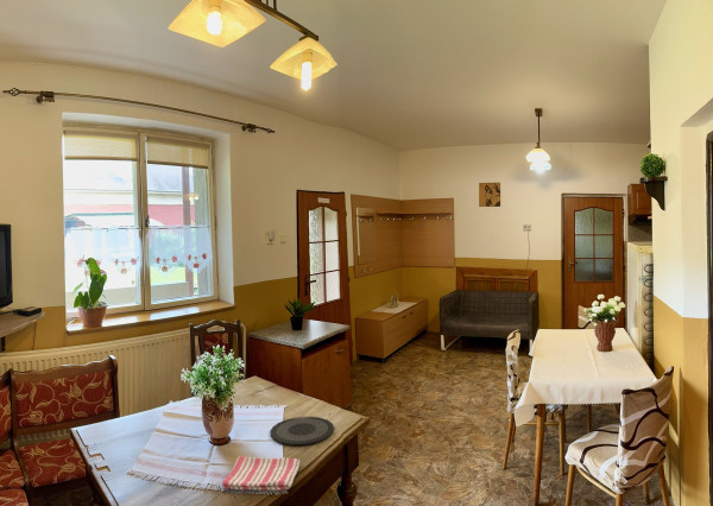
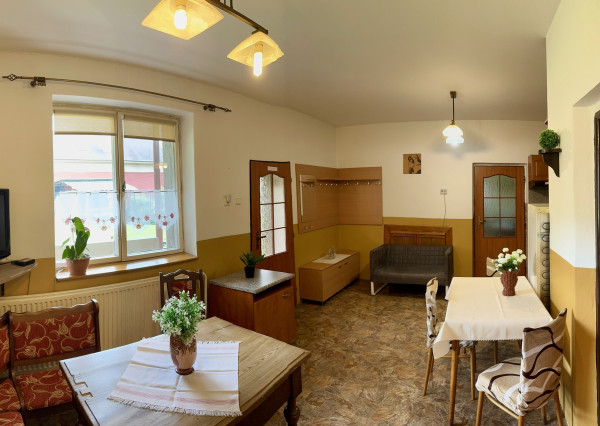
- plate [269,416,335,447]
- dish towel [221,455,301,492]
